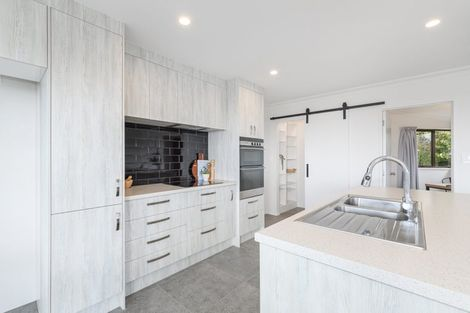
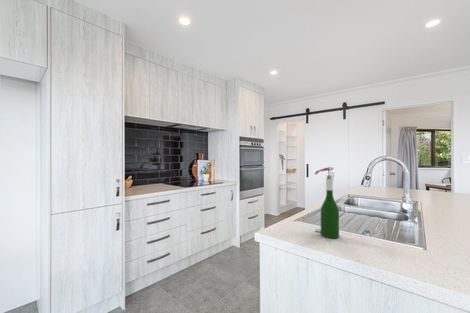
+ wine bottle [314,165,340,239]
